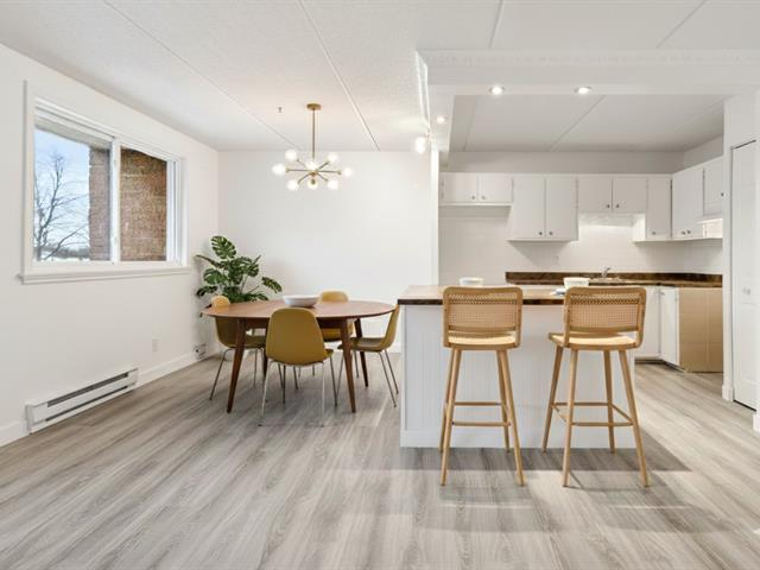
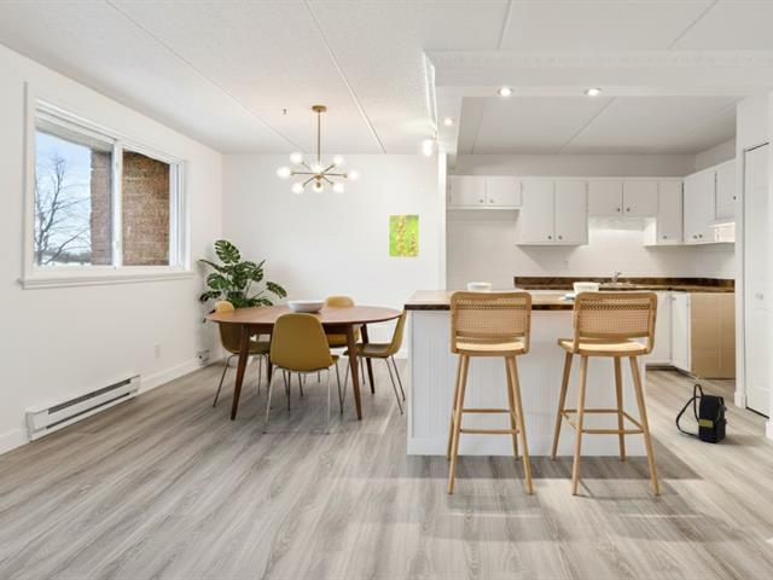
+ backpack [675,383,728,443]
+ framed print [388,213,420,259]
